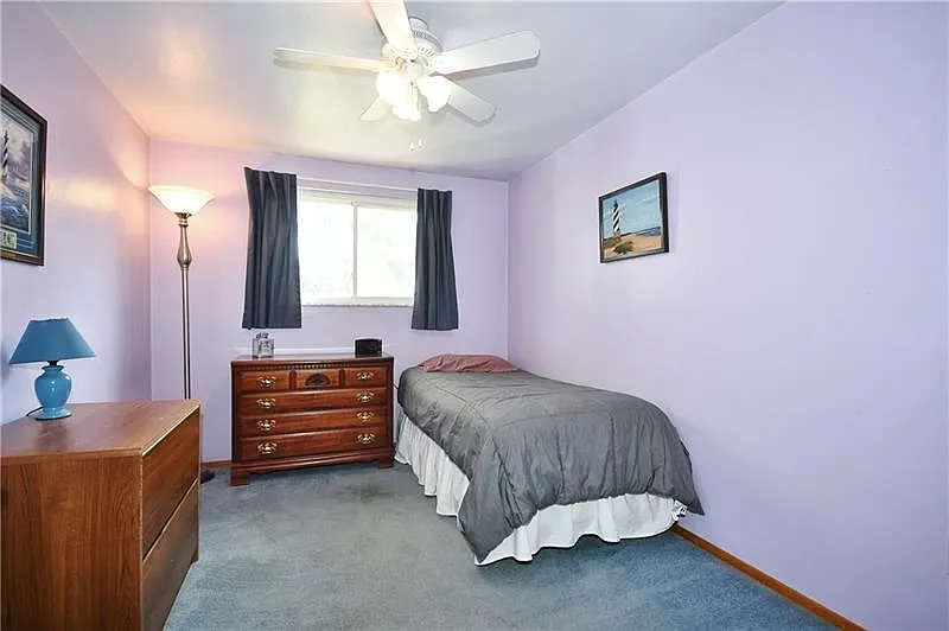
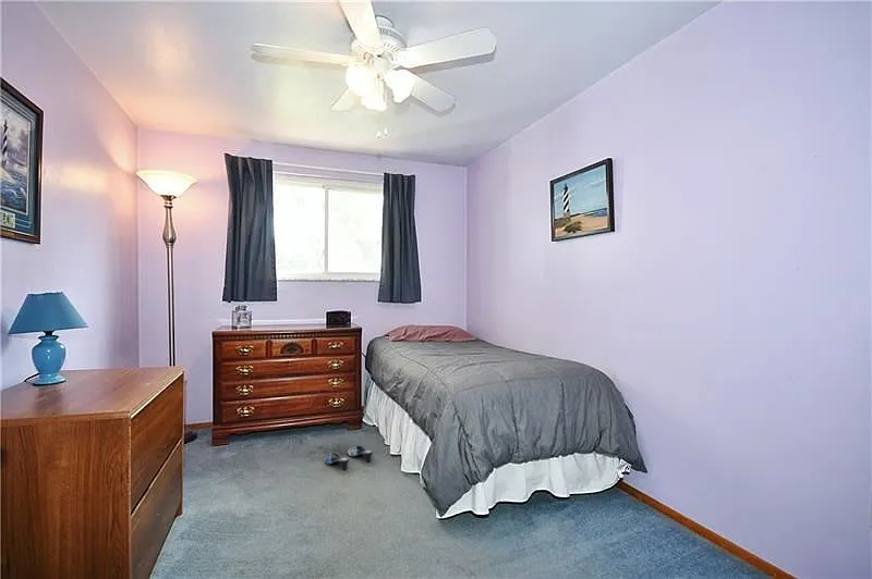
+ slippers [324,445,374,471]
